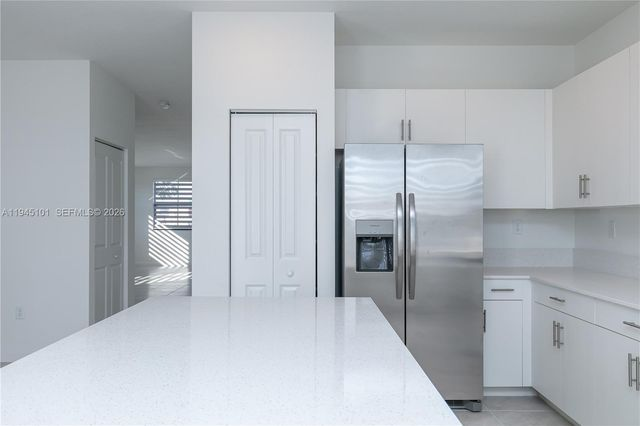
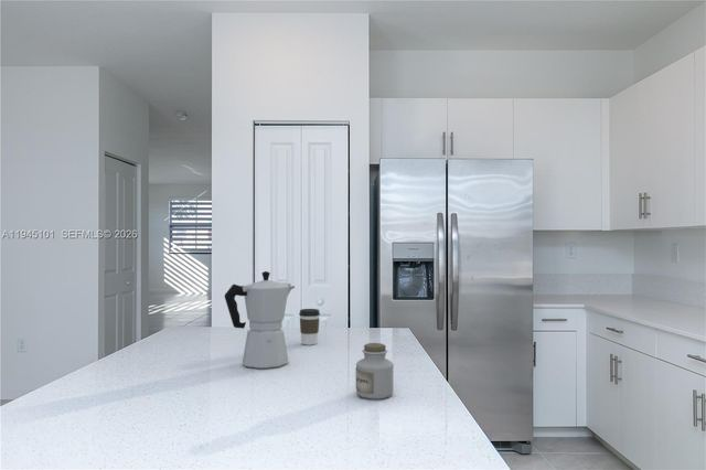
+ moka pot [224,270,296,370]
+ coffee cup [298,308,321,346]
+ jar [355,342,395,400]
